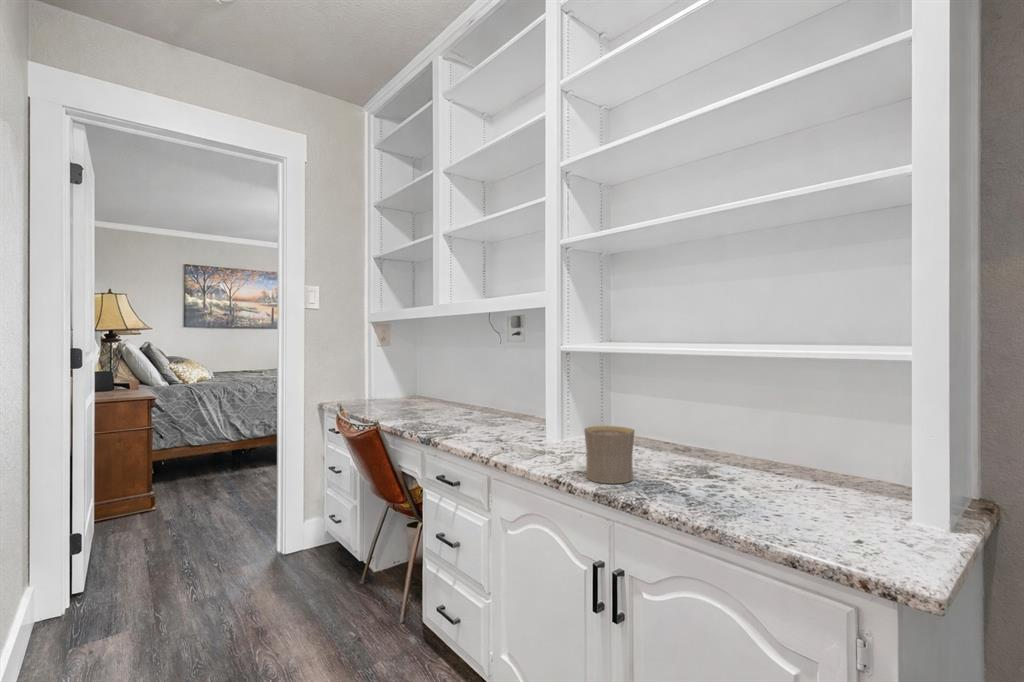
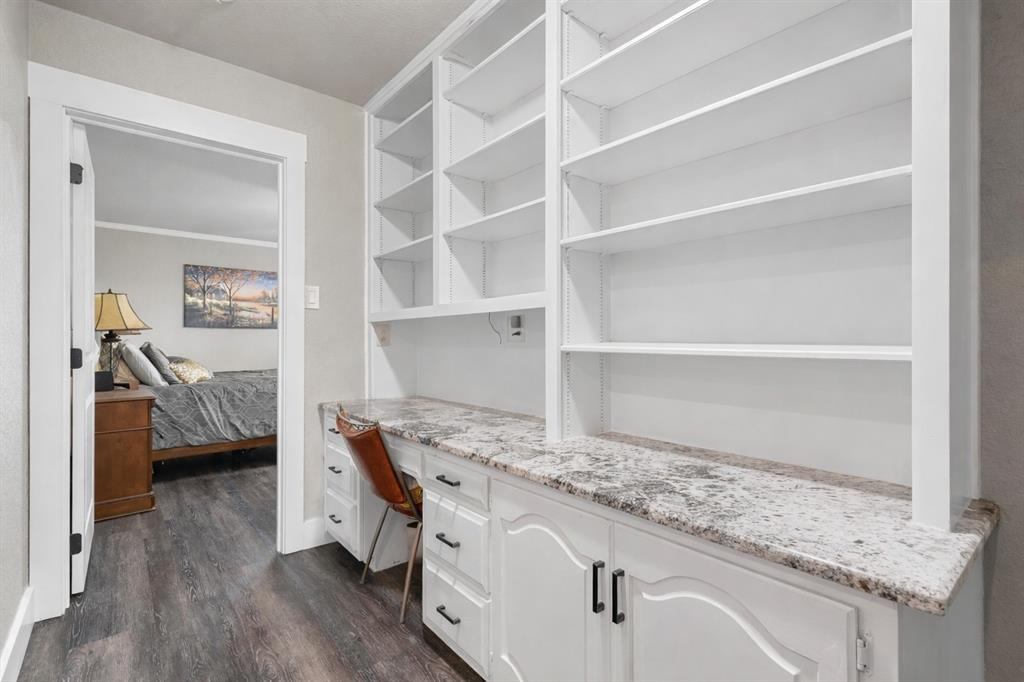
- cup [583,425,636,484]
